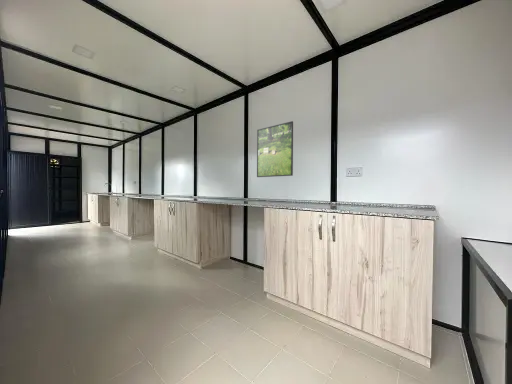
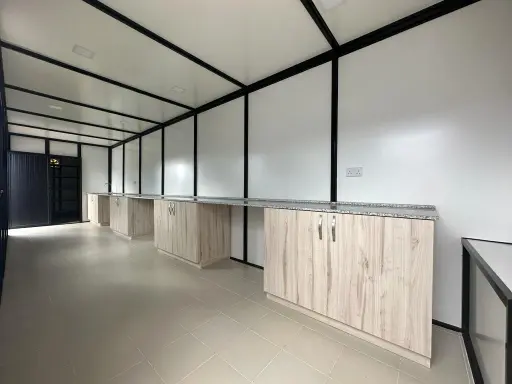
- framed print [256,120,294,178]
